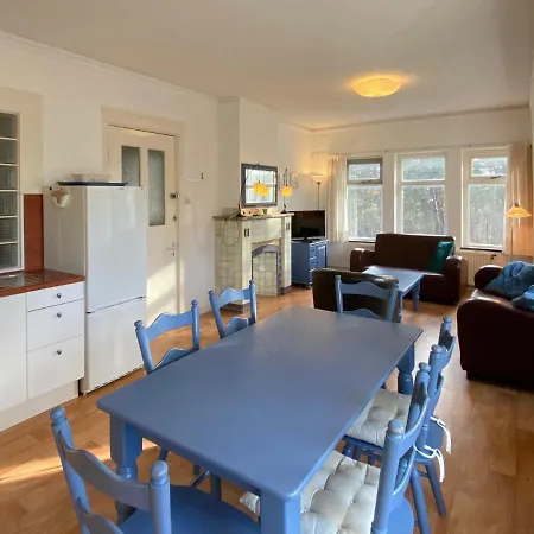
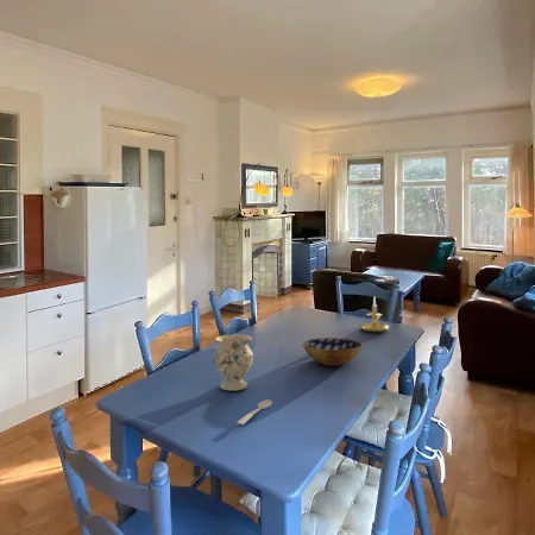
+ candle holder [359,297,390,333]
+ bowl [301,336,364,367]
+ vase [213,334,254,392]
+ spoon [235,398,273,426]
